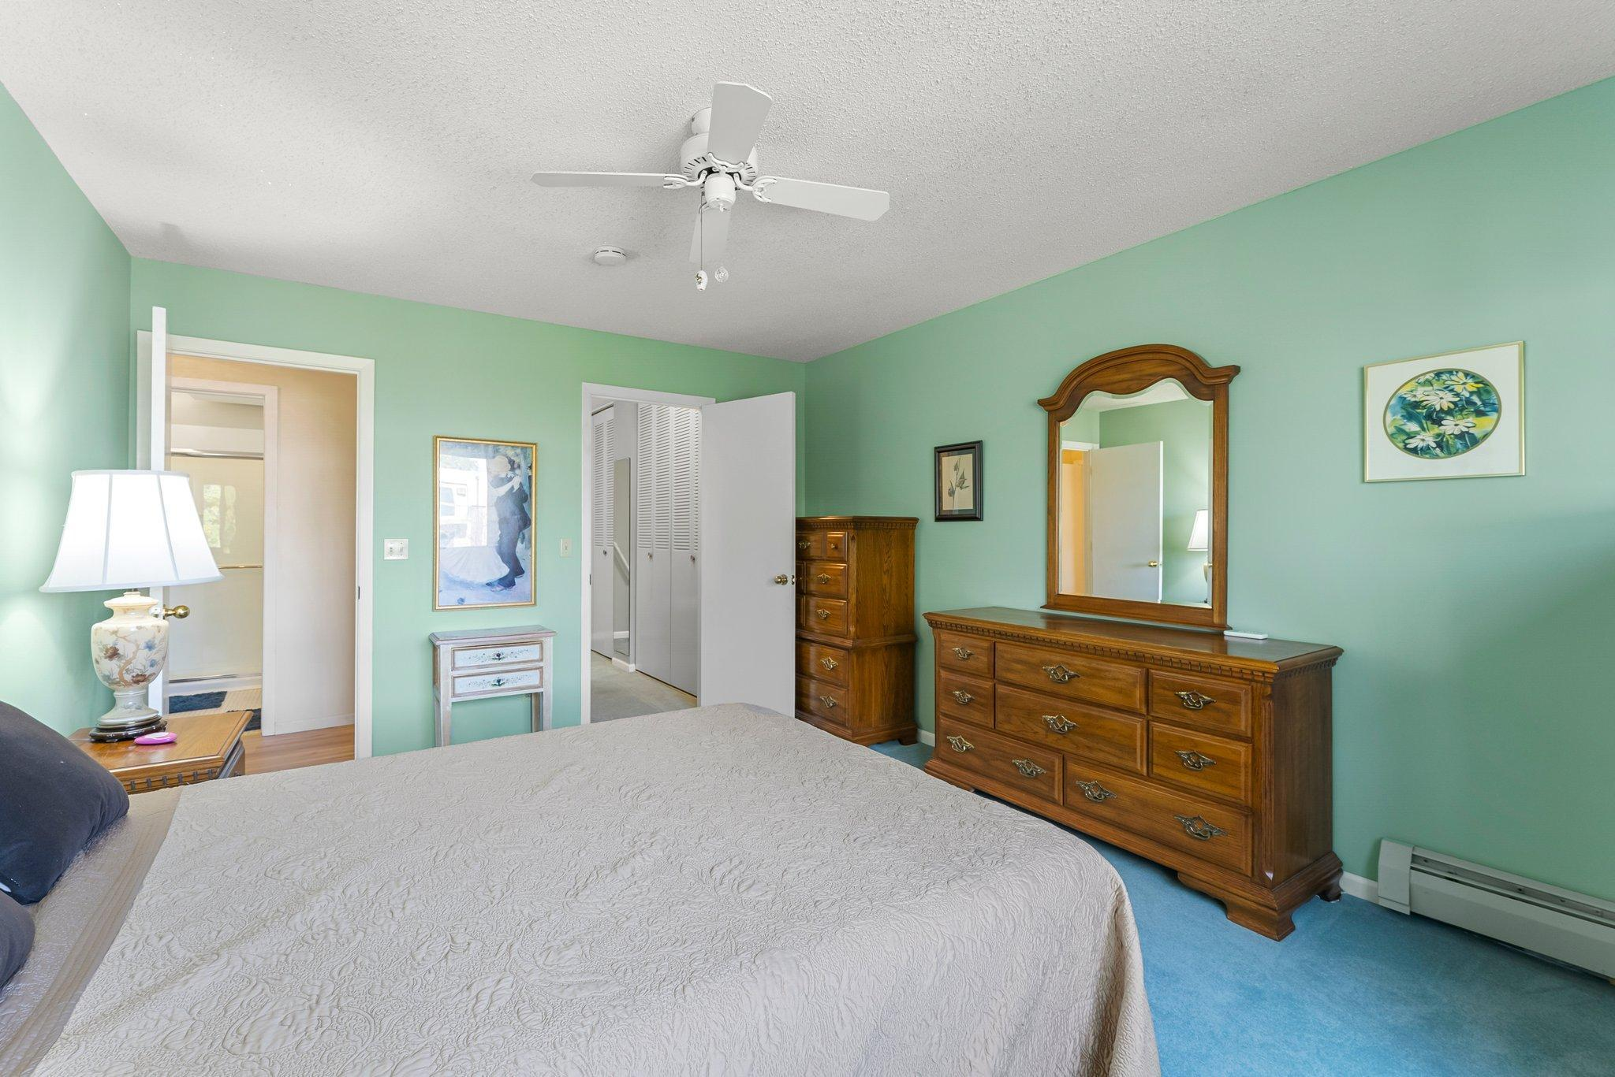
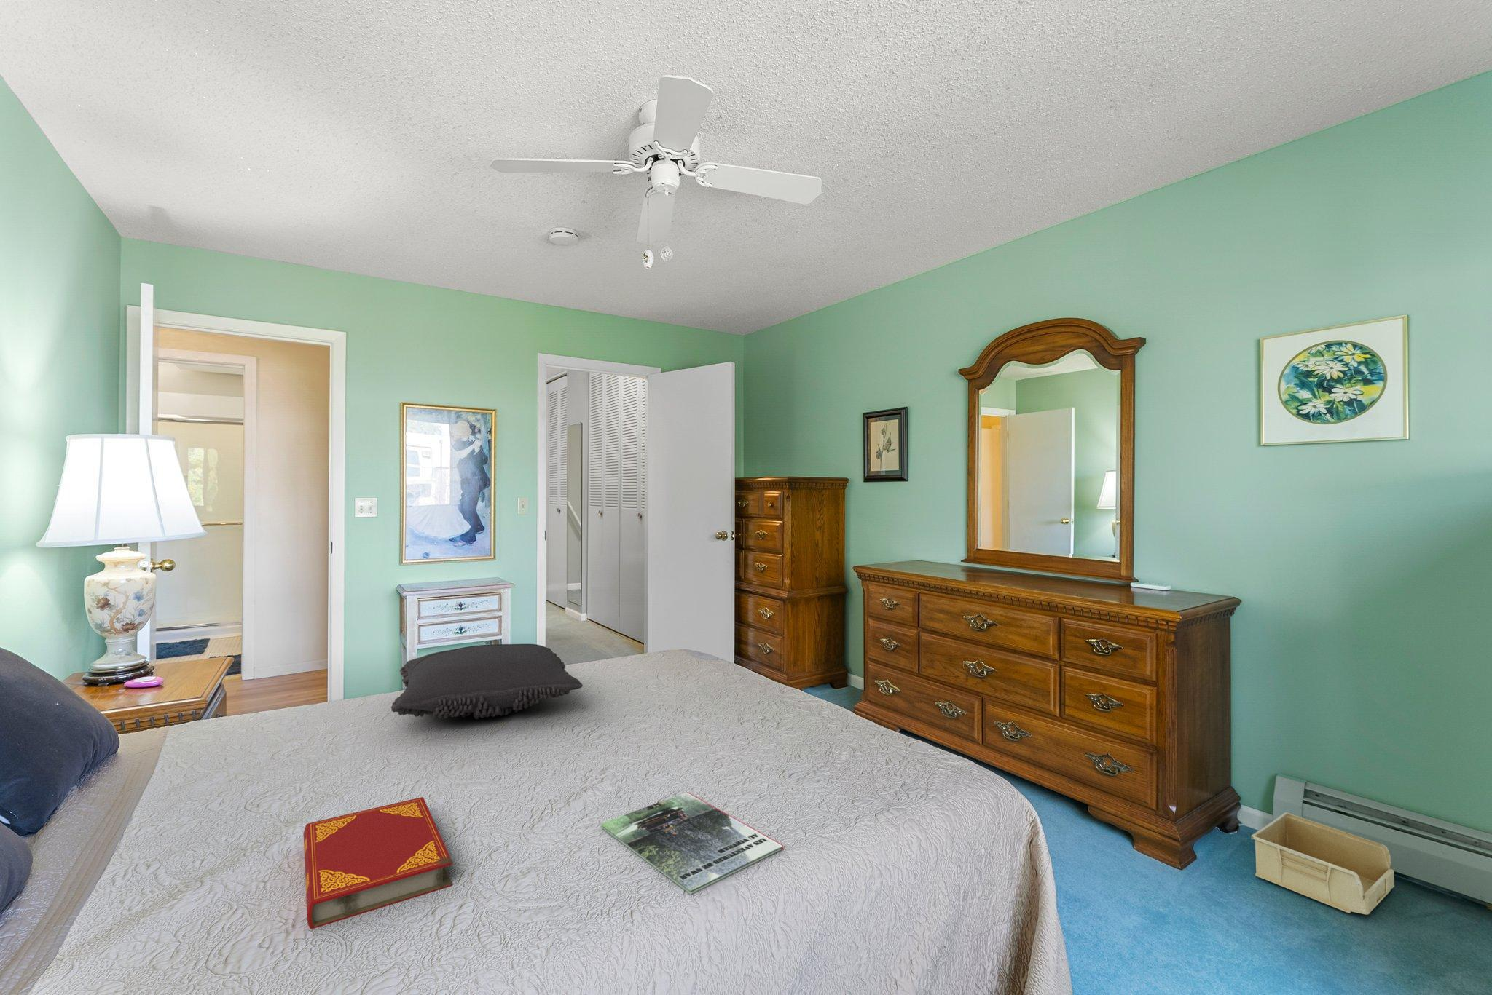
+ pillow [390,643,583,720]
+ magazine [600,791,784,895]
+ hardback book [303,796,453,929]
+ storage bin [1251,812,1395,915]
